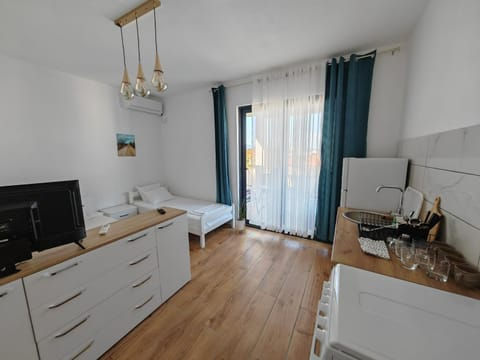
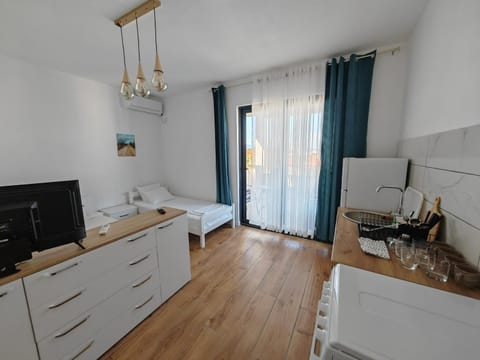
- house plant [232,198,250,236]
